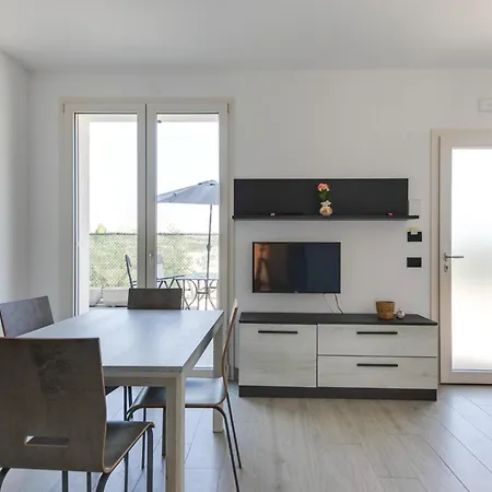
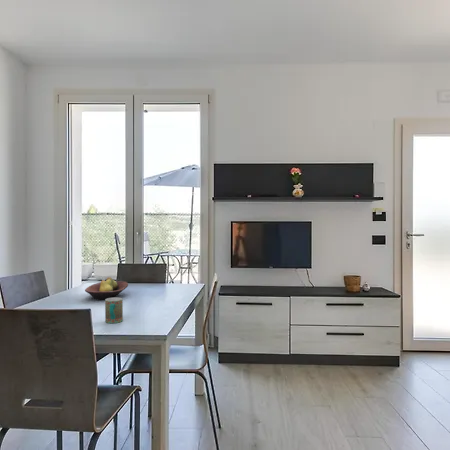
+ mug [104,297,124,324]
+ fruit bowl [84,276,129,301]
